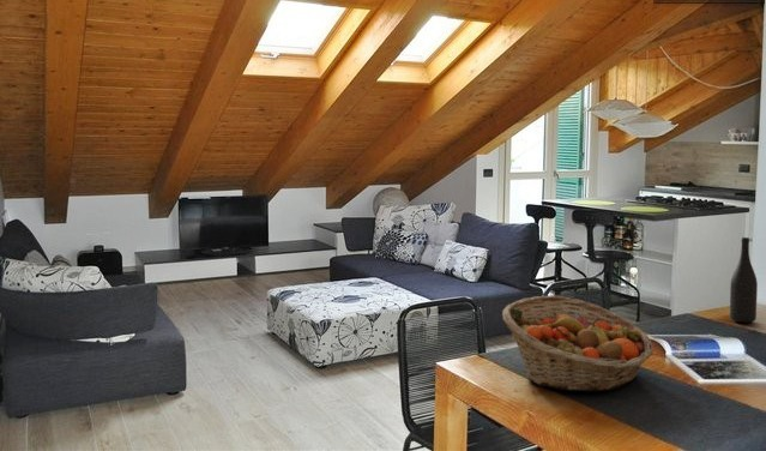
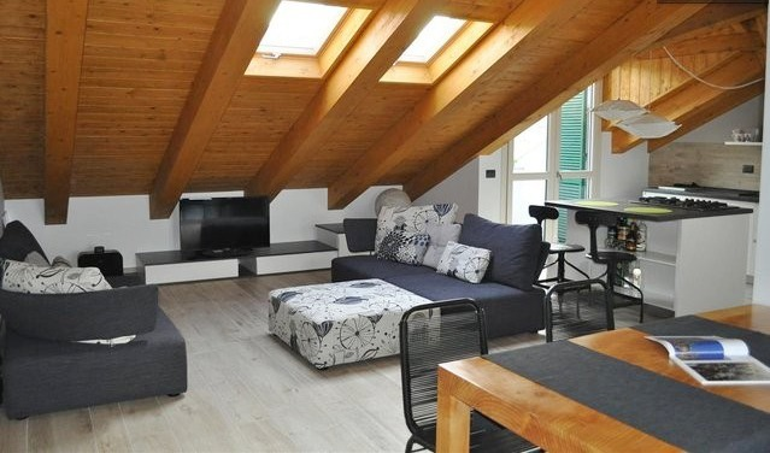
- fruit basket [501,295,655,392]
- wine bottle [729,236,759,324]
